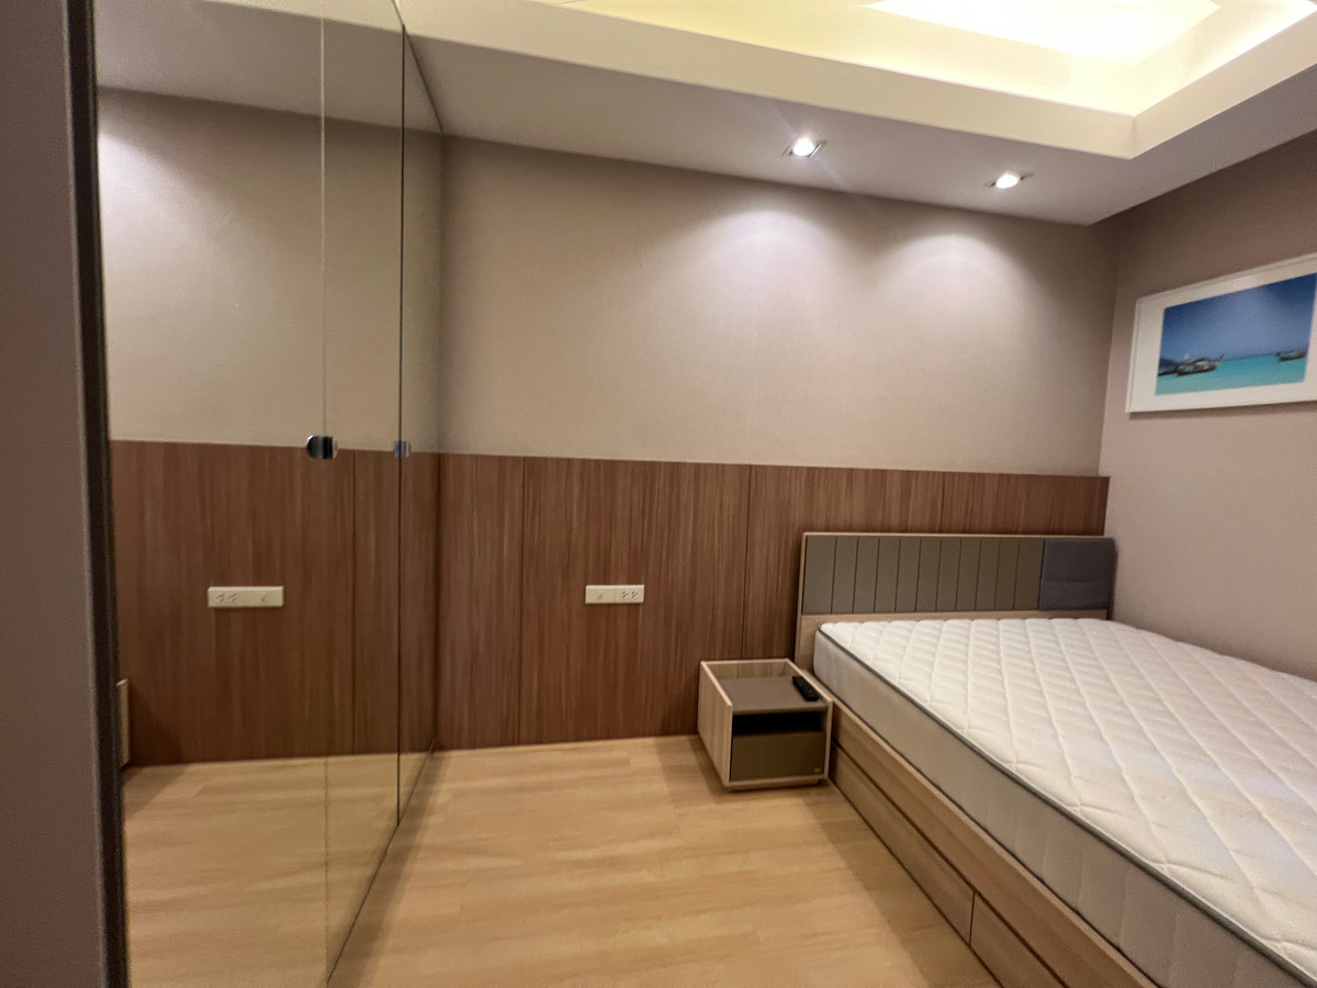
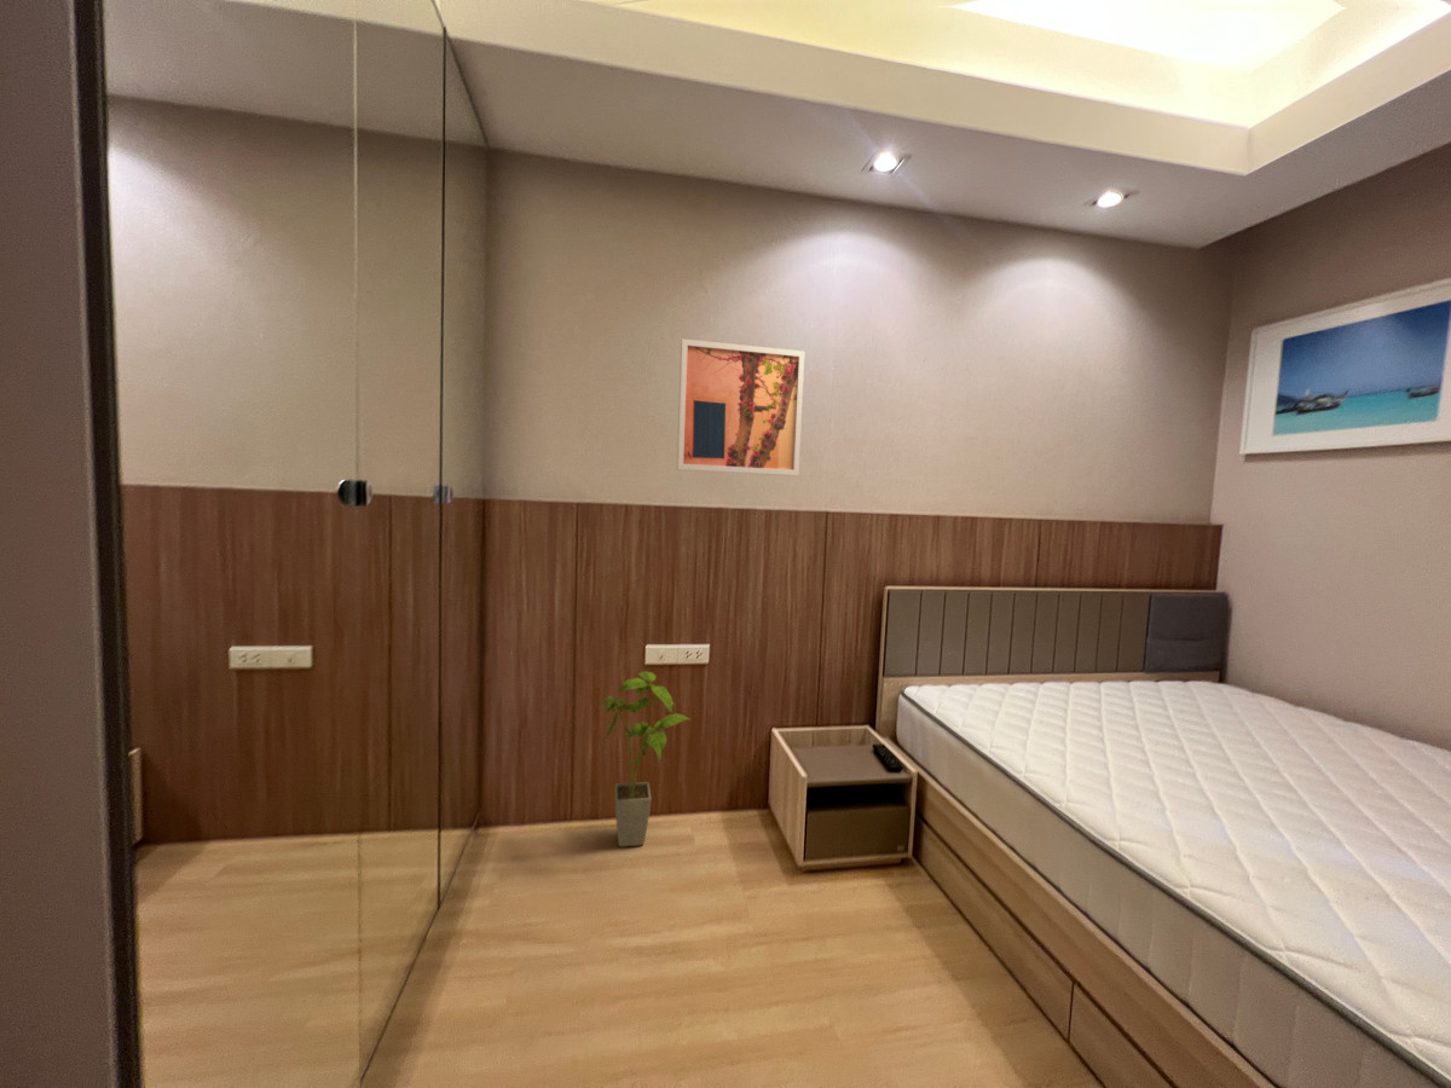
+ wall art [676,337,805,478]
+ house plant [599,670,692,847]
